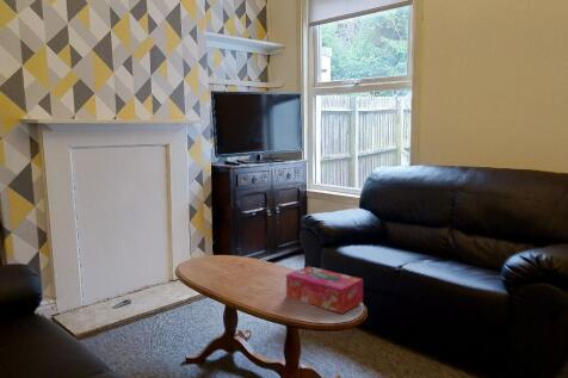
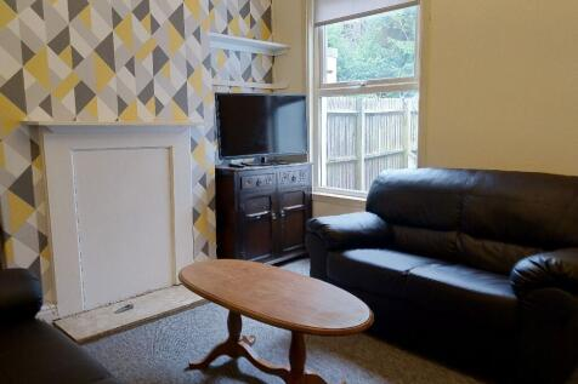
- tissue box [285,265,364,315]
